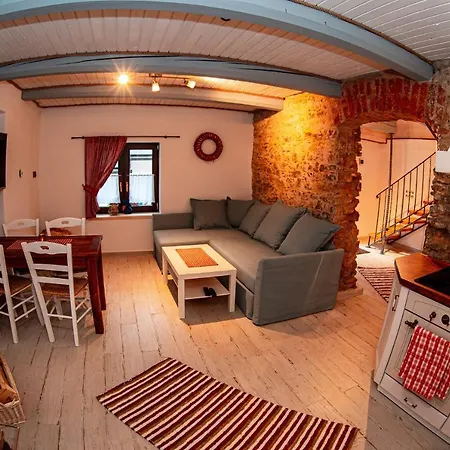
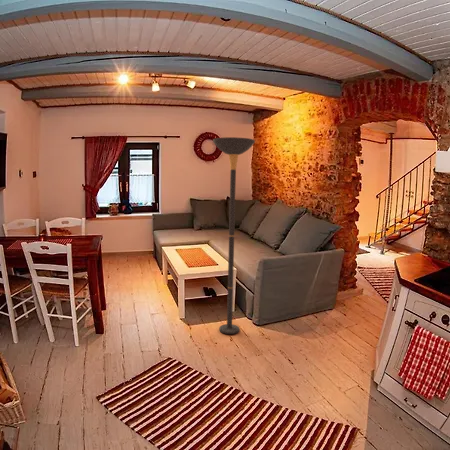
+ floor lamp [212,136,256,335]
